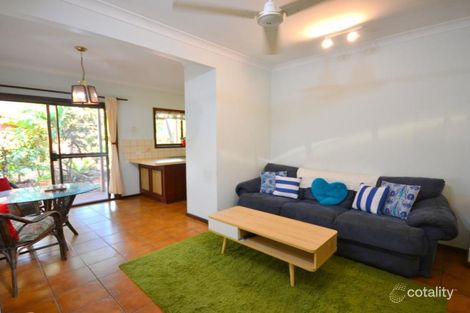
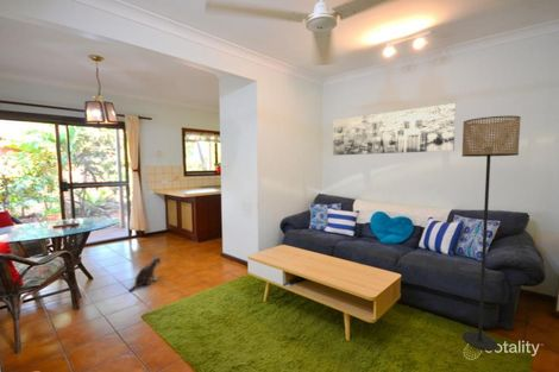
+ floor lamp [461,114,522,352]
+ plush toy [127,253,163,292]
+ wall art [332,102,457,157]
